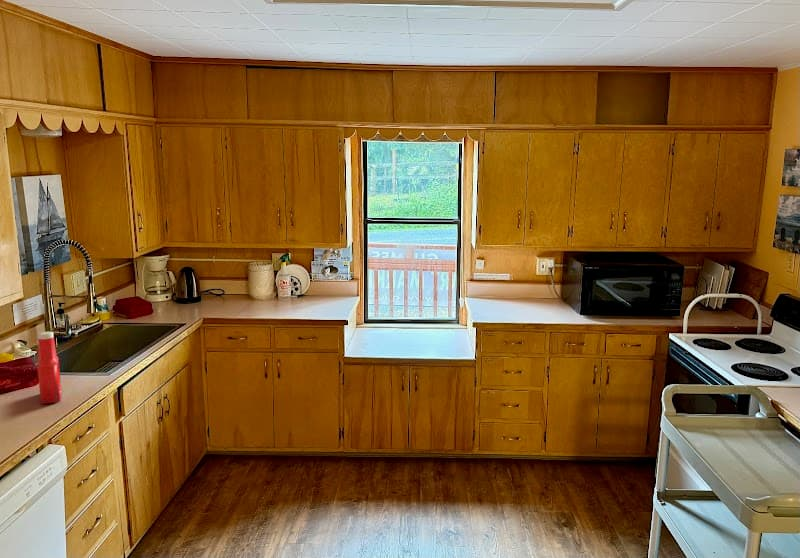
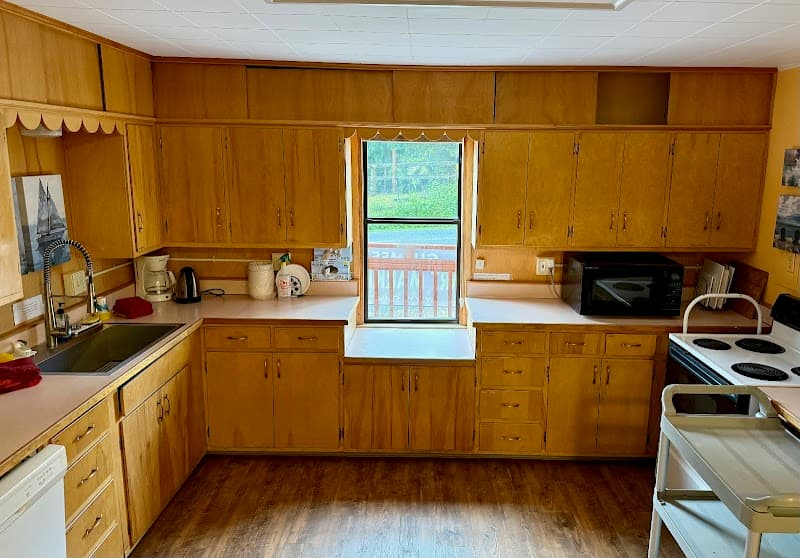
- soap bottle [36,331,62,405]
